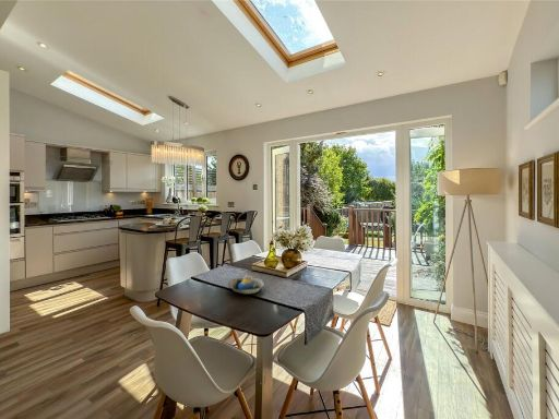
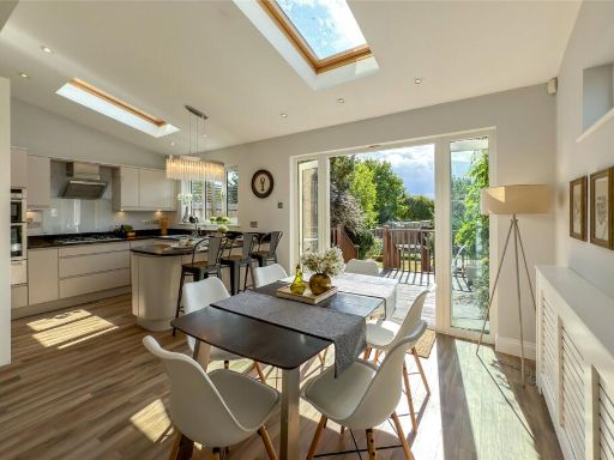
- decorative bowl [227,274,265,295]
